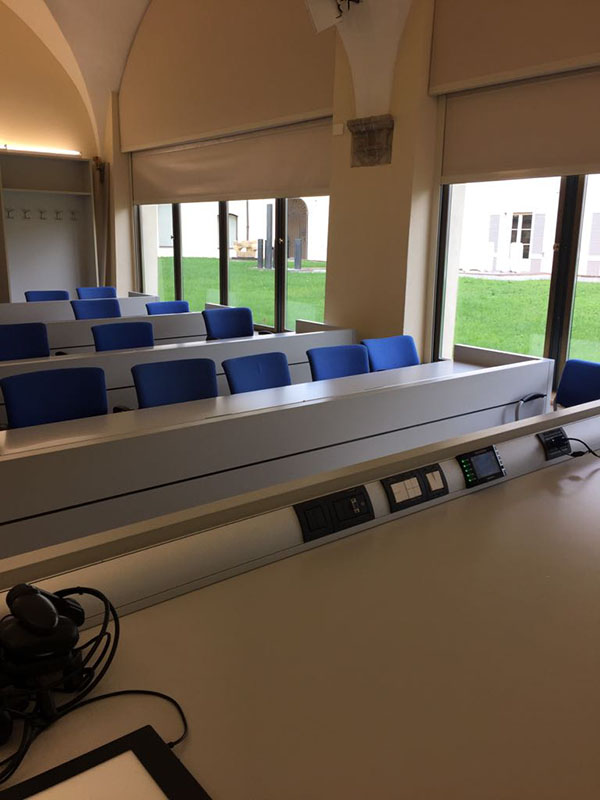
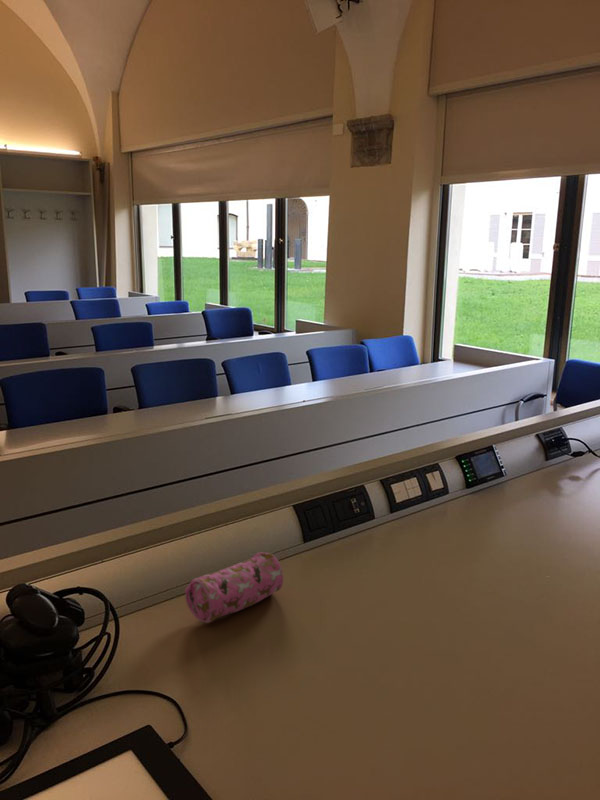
+ pencil case [184,551,284,624]
